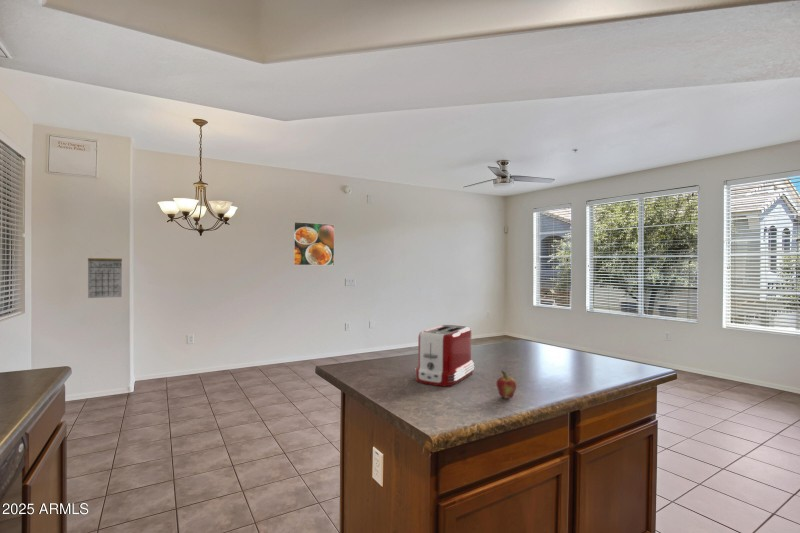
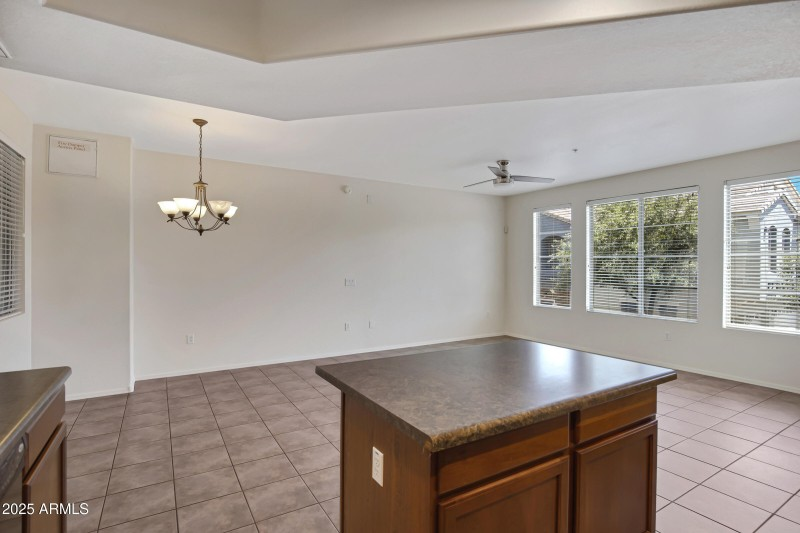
- calendar [87,249,123,299]
- fruit [496,369,517,399]
- toaster [414,324,475,387]
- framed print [292,221,335,266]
